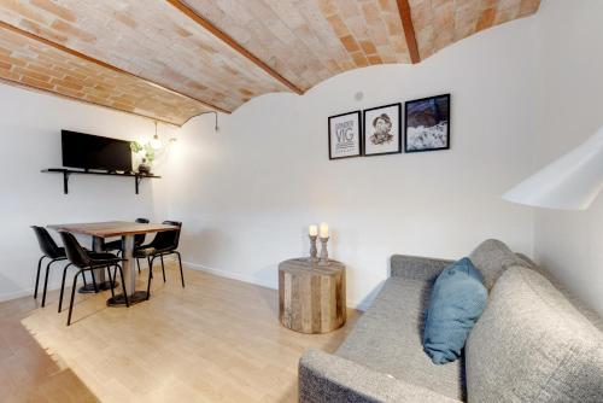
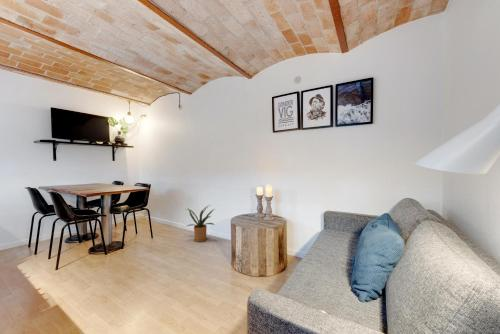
+ house plant [186,204,215,243]
